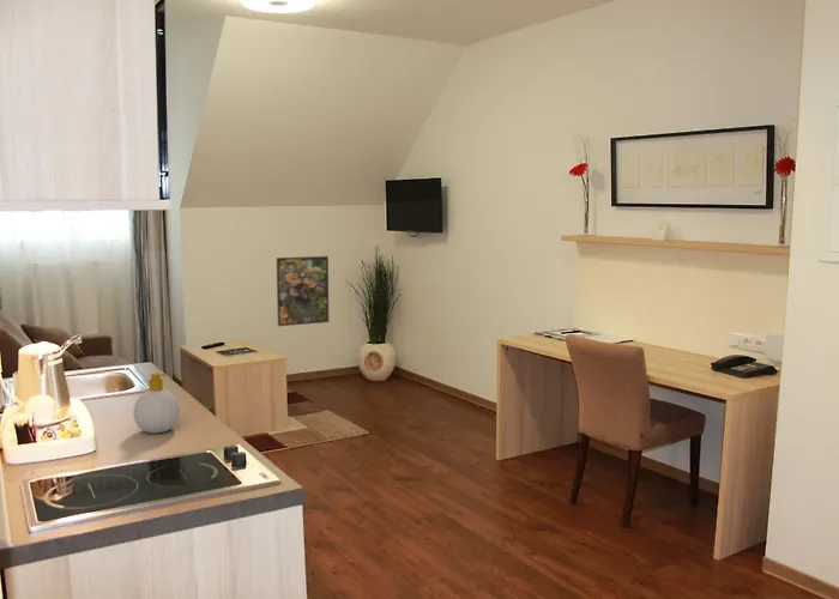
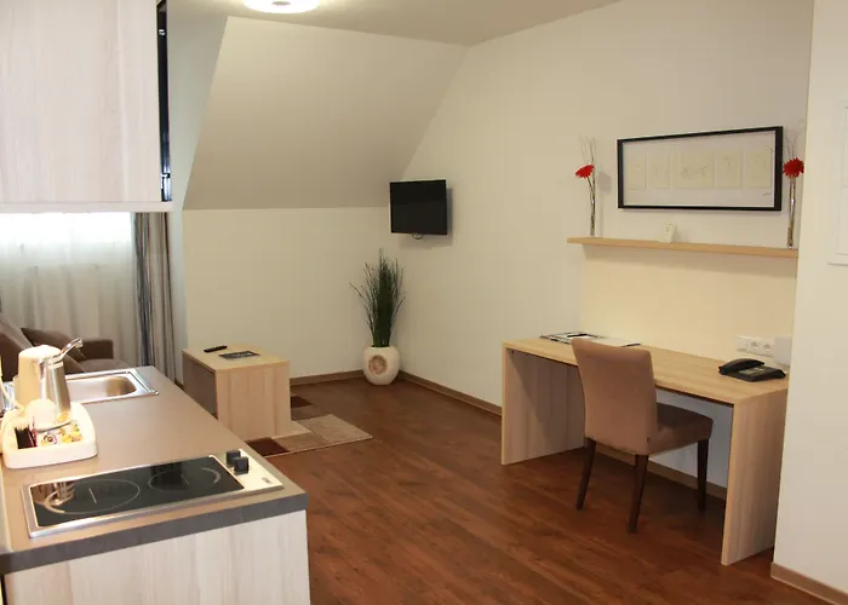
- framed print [276,255,330,327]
- soap bottle [132,371,181,435]
